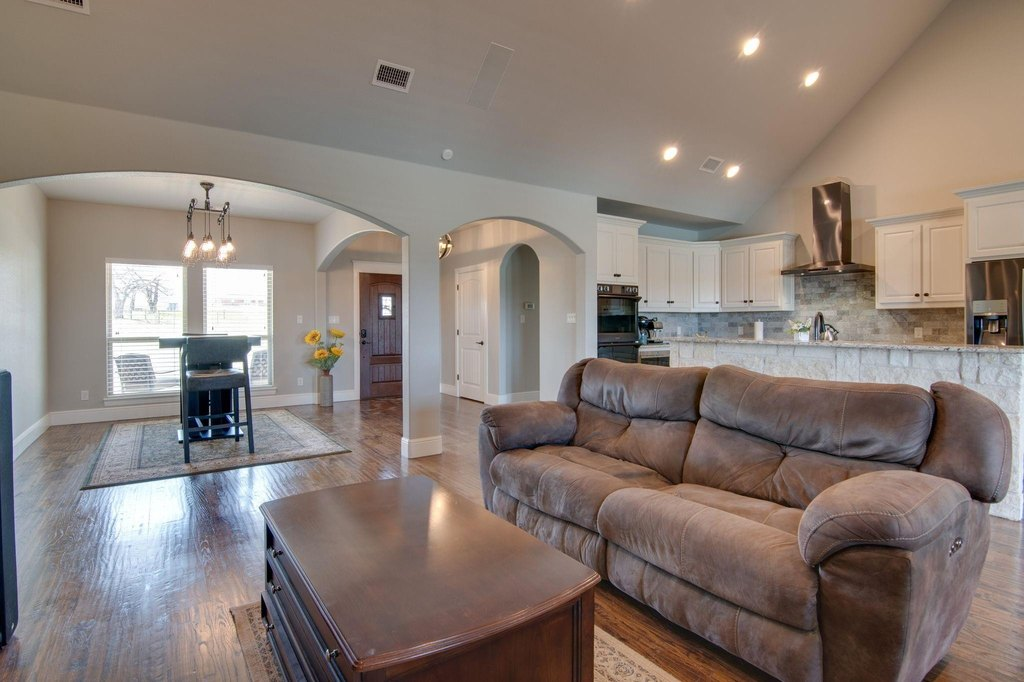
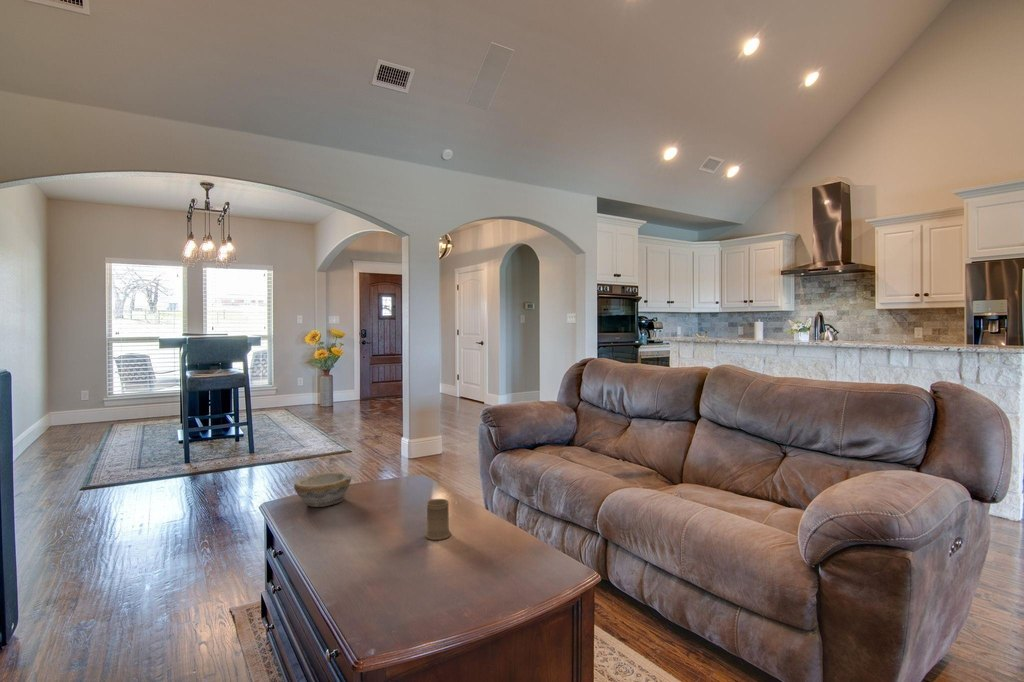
+ mug [424,498,452,541]
+ bowl [293,471,352,508]
